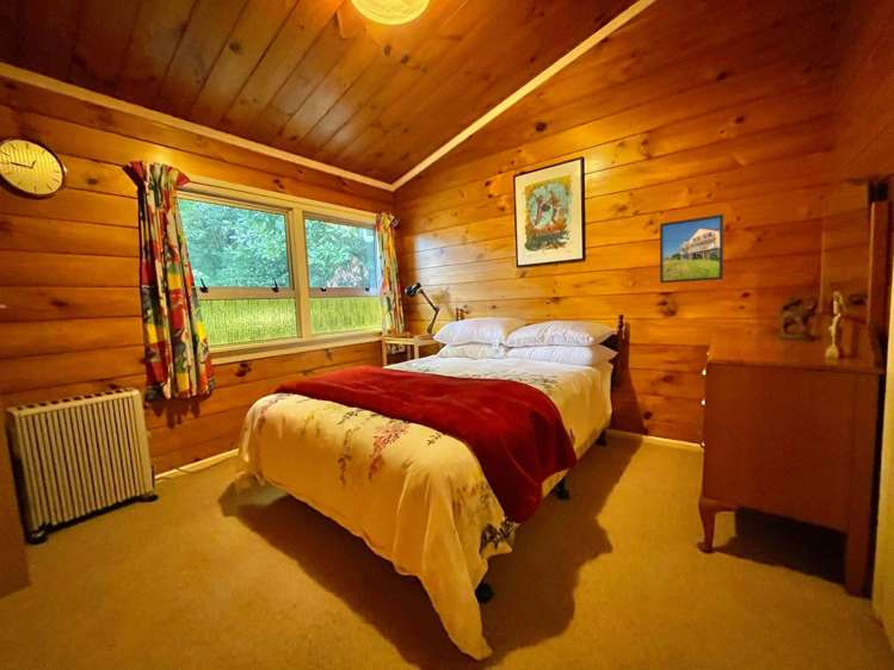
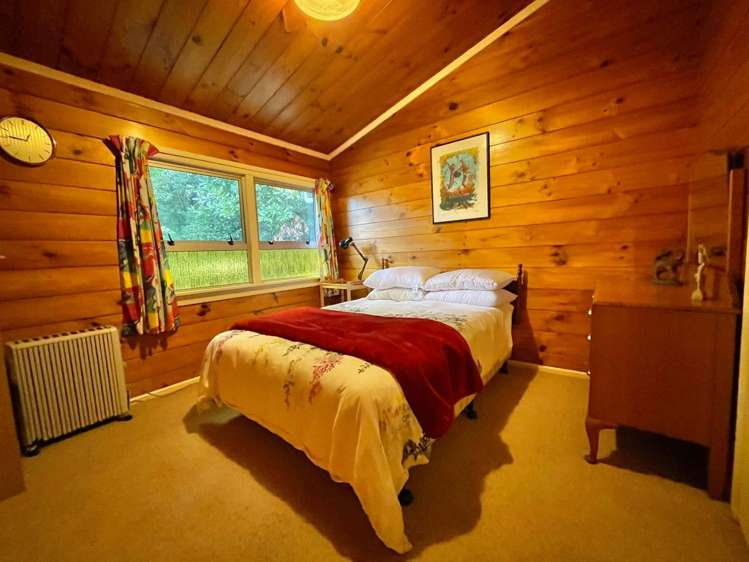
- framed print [659,213,725,284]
